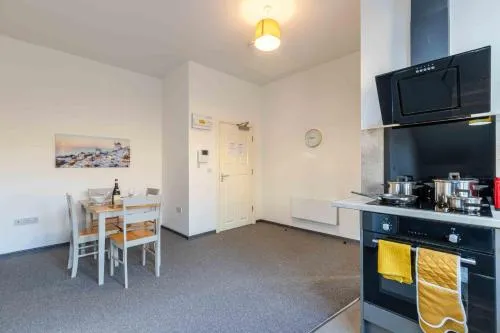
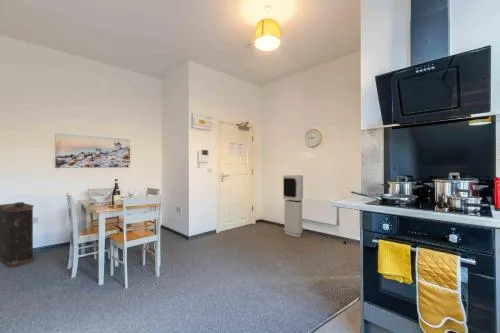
+ air purifier [282,174,304,238]
+ oil can [0,201,35,268]
